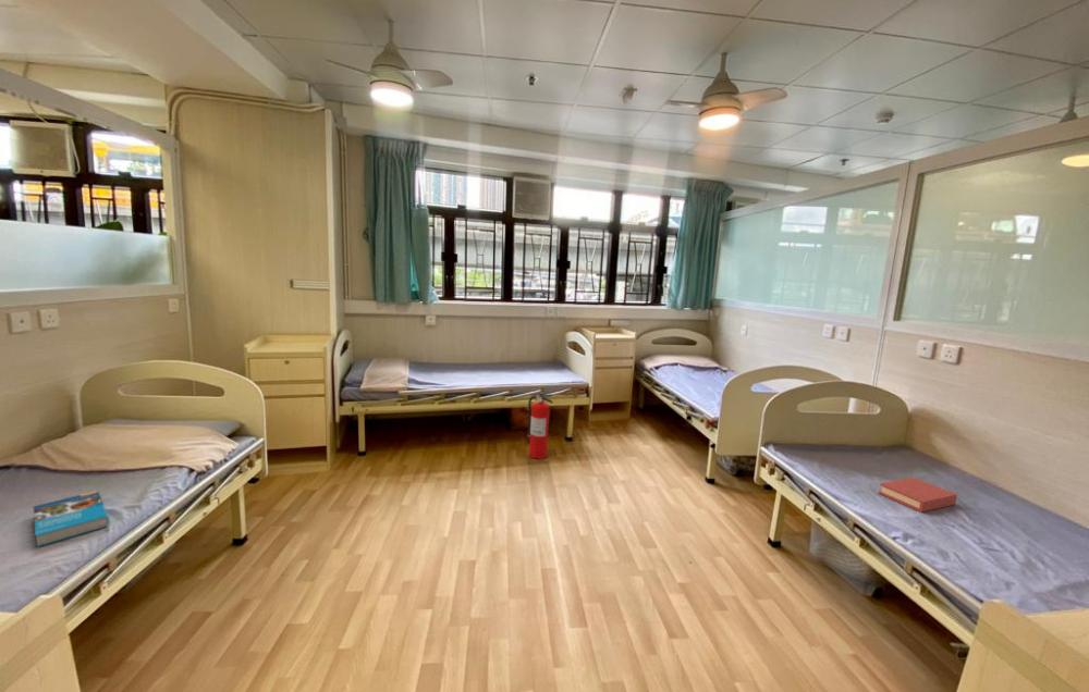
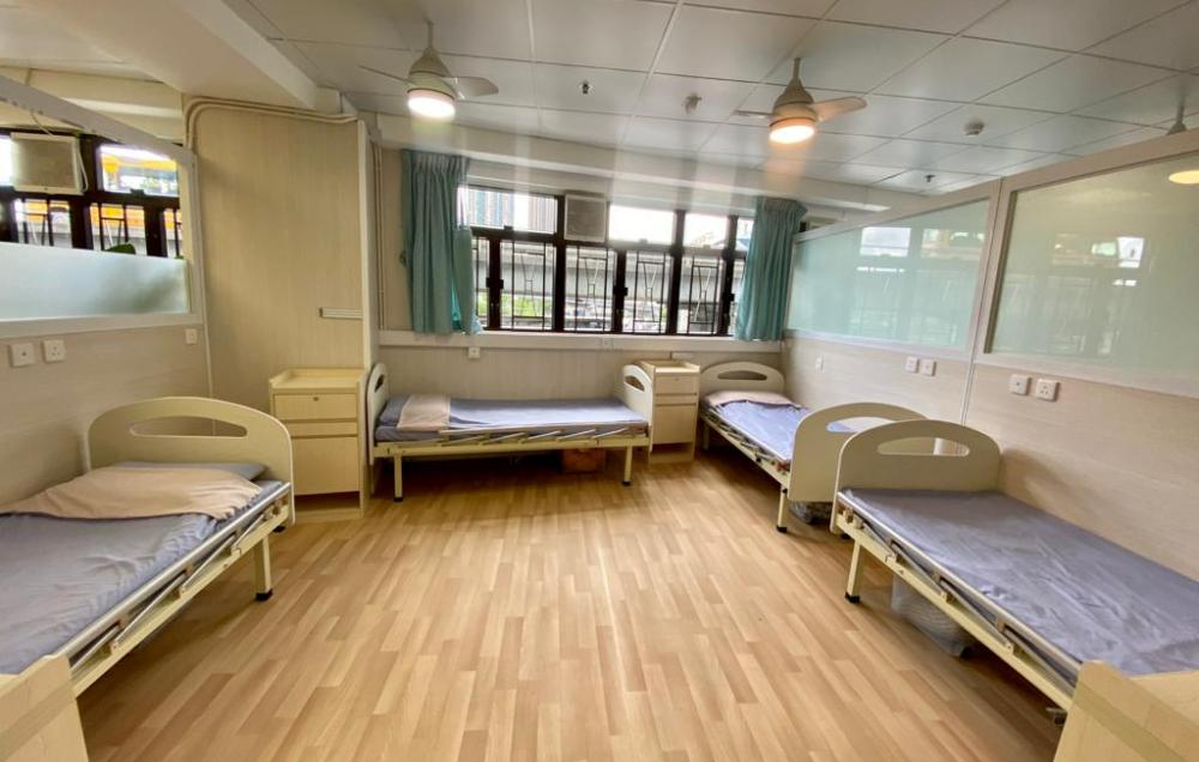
- book [878,477,958,514]
- fire extinguisher [527,394,553,460]
- book [33,490,110,548]
